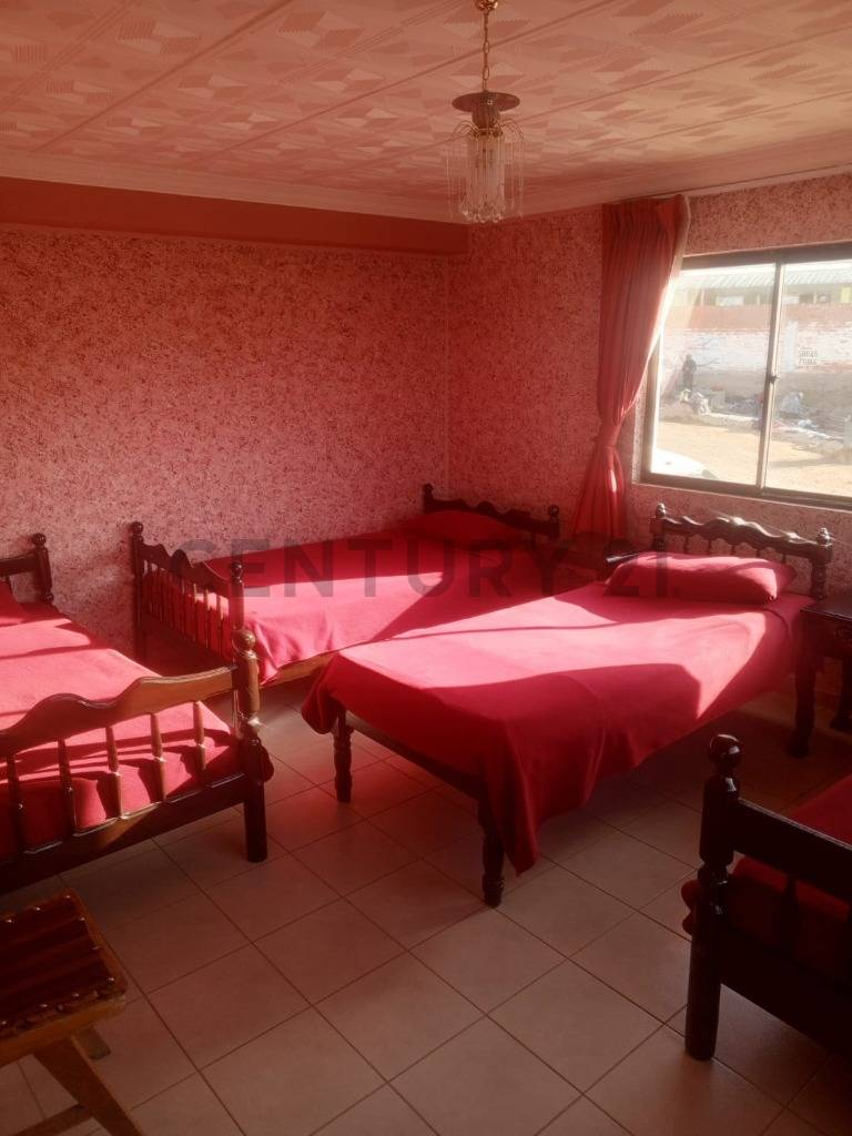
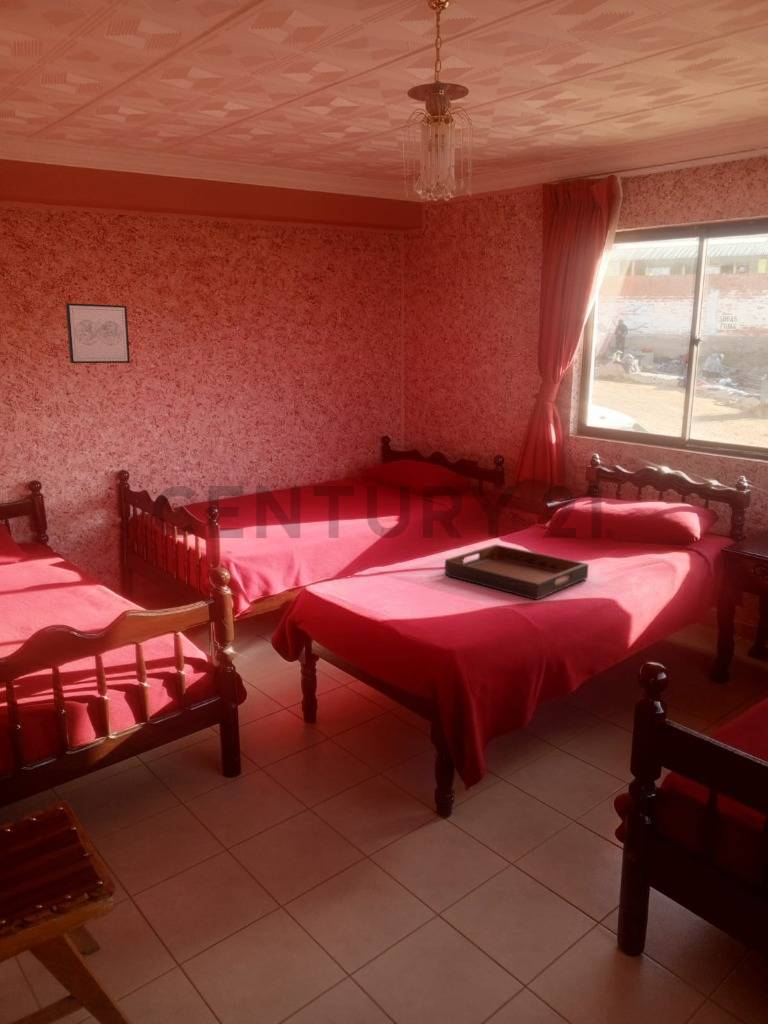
+ serving tray [444,544,589,601]
+ wall art [65,302,131,364]
